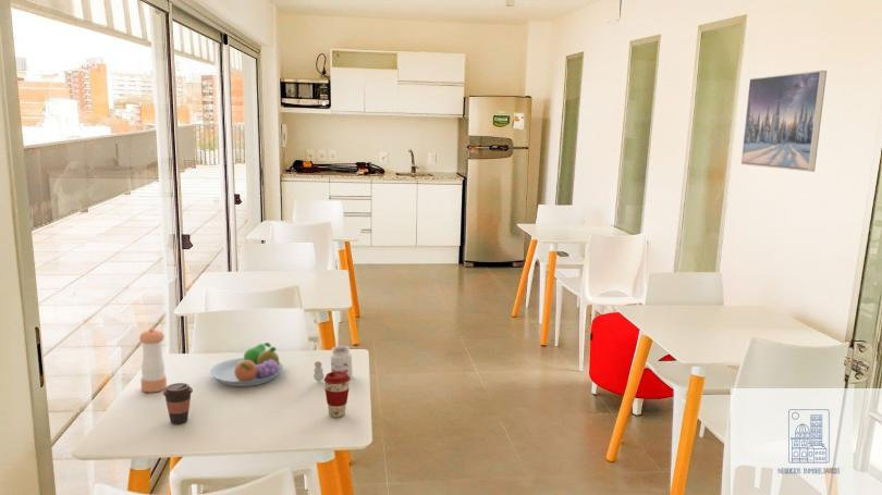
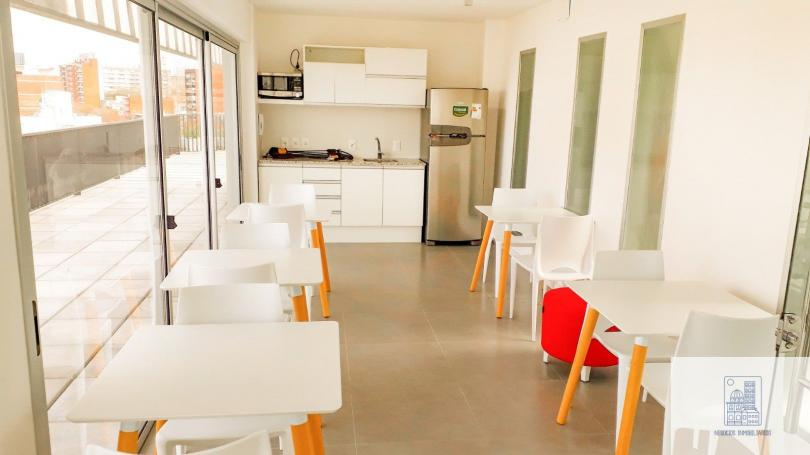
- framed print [740,70,828,173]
- coffee cup [162,382,194,425]
- coffee cup [323,371,352,418]
- pepper shaker [138,327,168,393]
- fruit bowl [209,342,284,387]
- candle [313,345,354,382]
